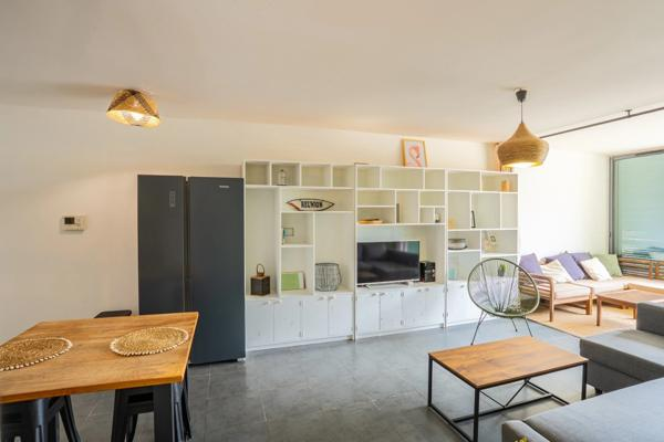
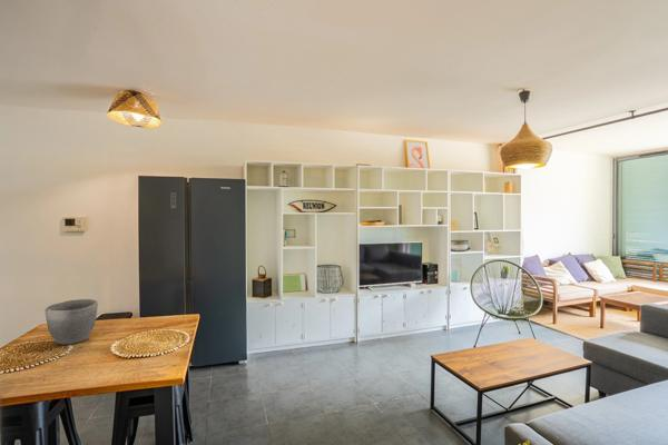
+ bowl [45,298,99,346]
